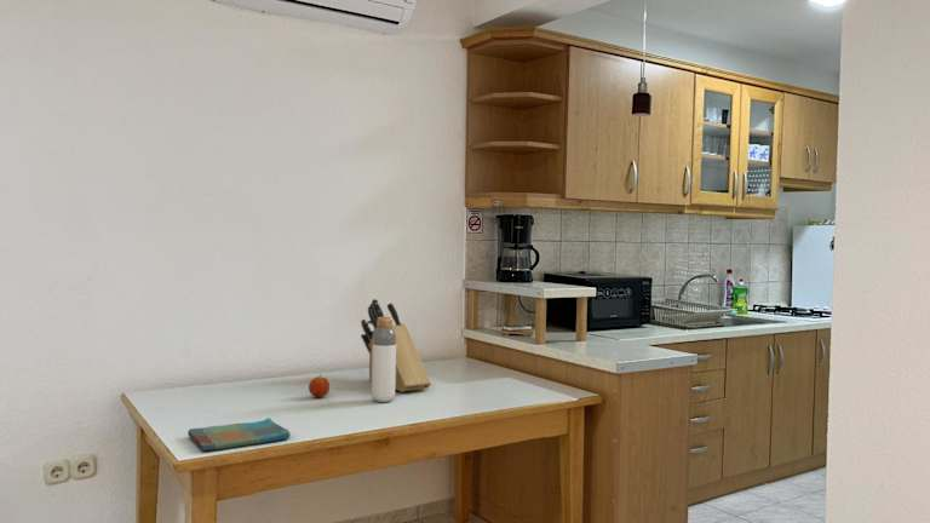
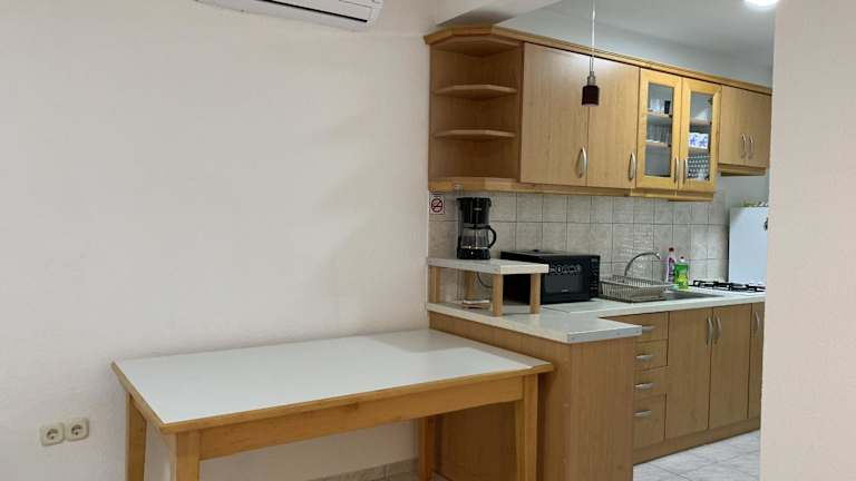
- bottle [371,316,396,403]
- fruit [308,373,331,400]
- knife block [360,298,432,393]
- dish towel [186,416,292,453]
